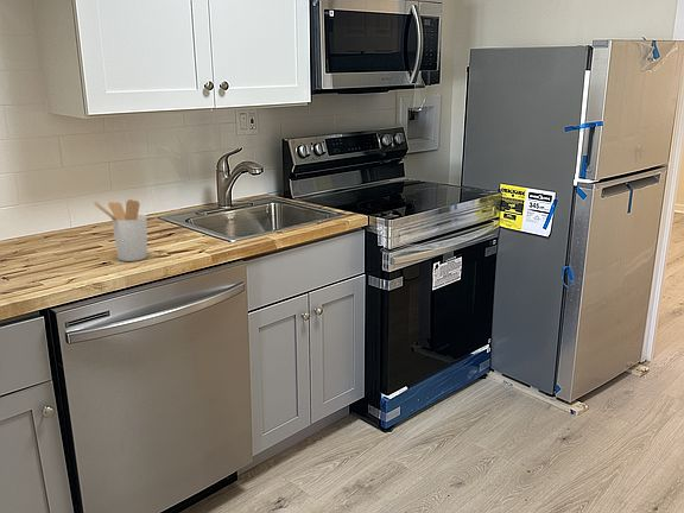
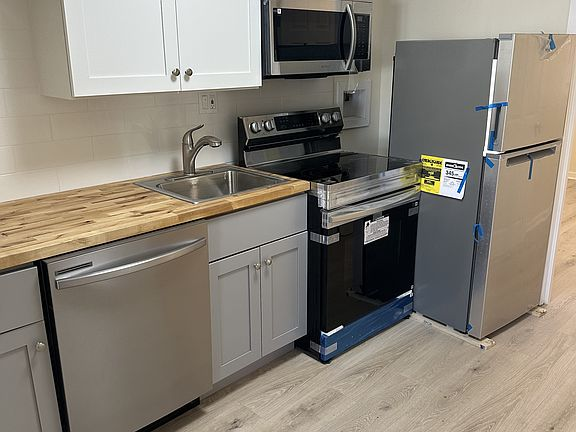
- utensil holder [93,198,148,262]
